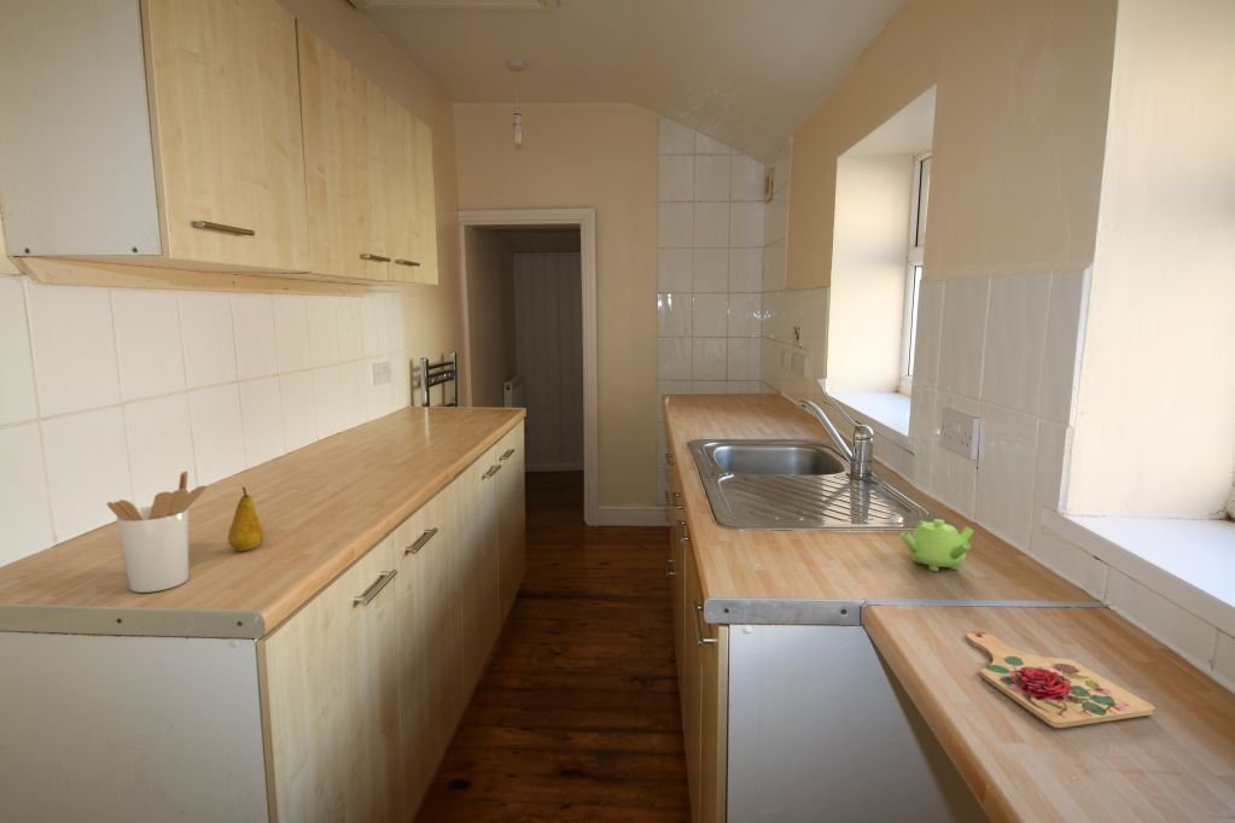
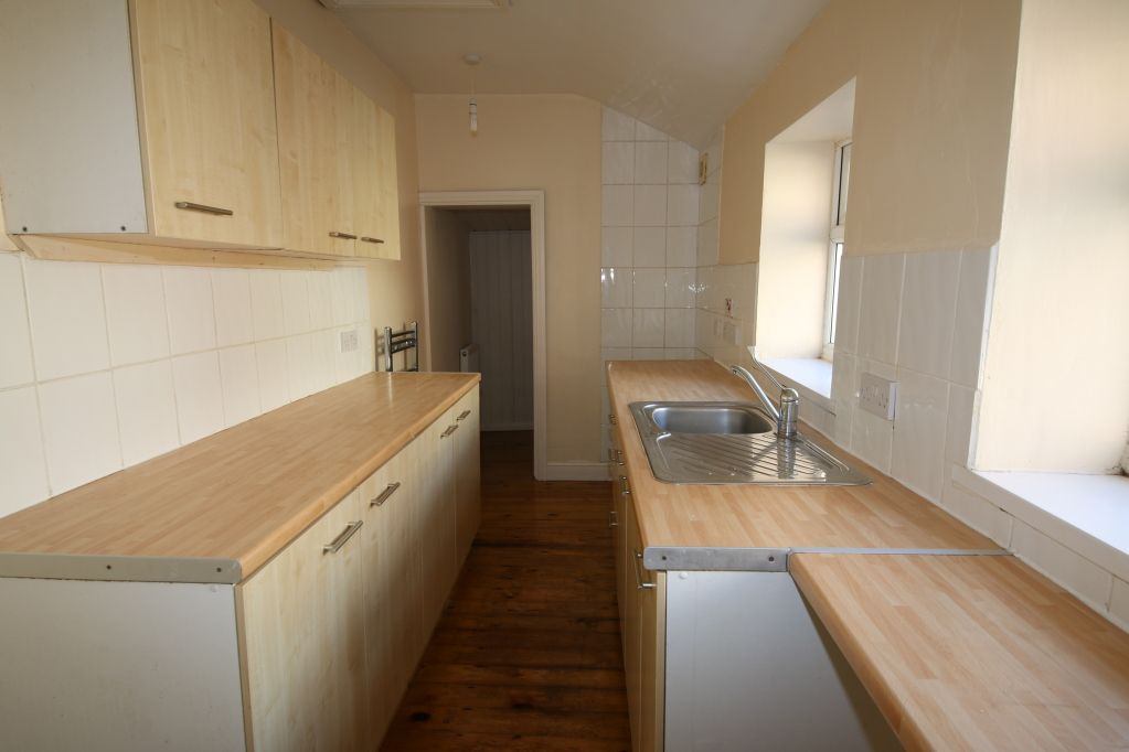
- teapot [899,518,975,572]
- cutting board [965,631,1157,729]
- fruit [227,486,266,553]
- utensil holder [106,469,208,594]
